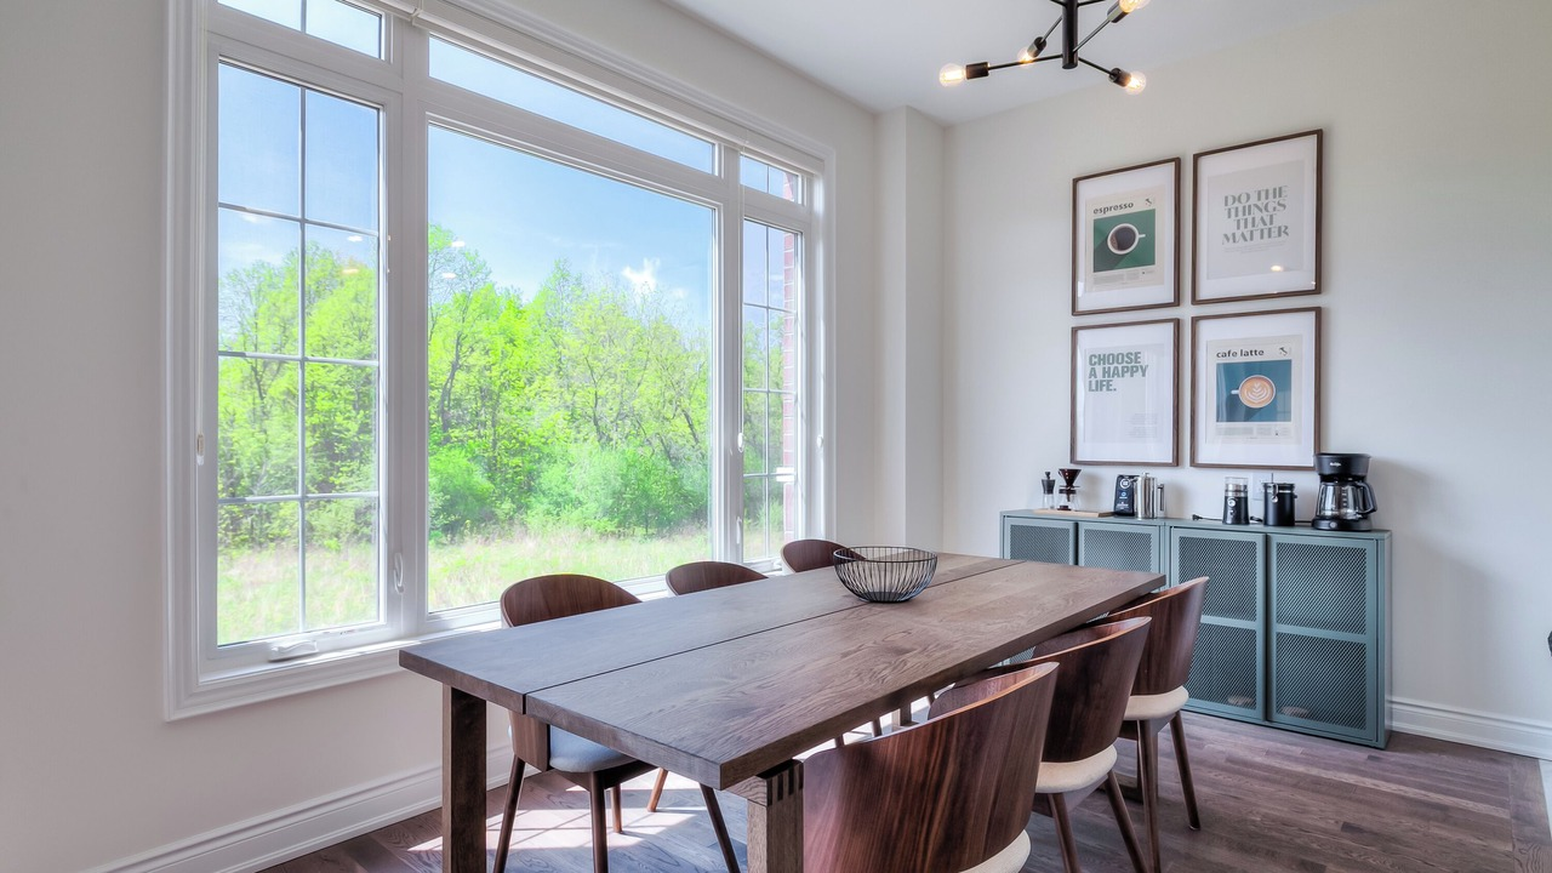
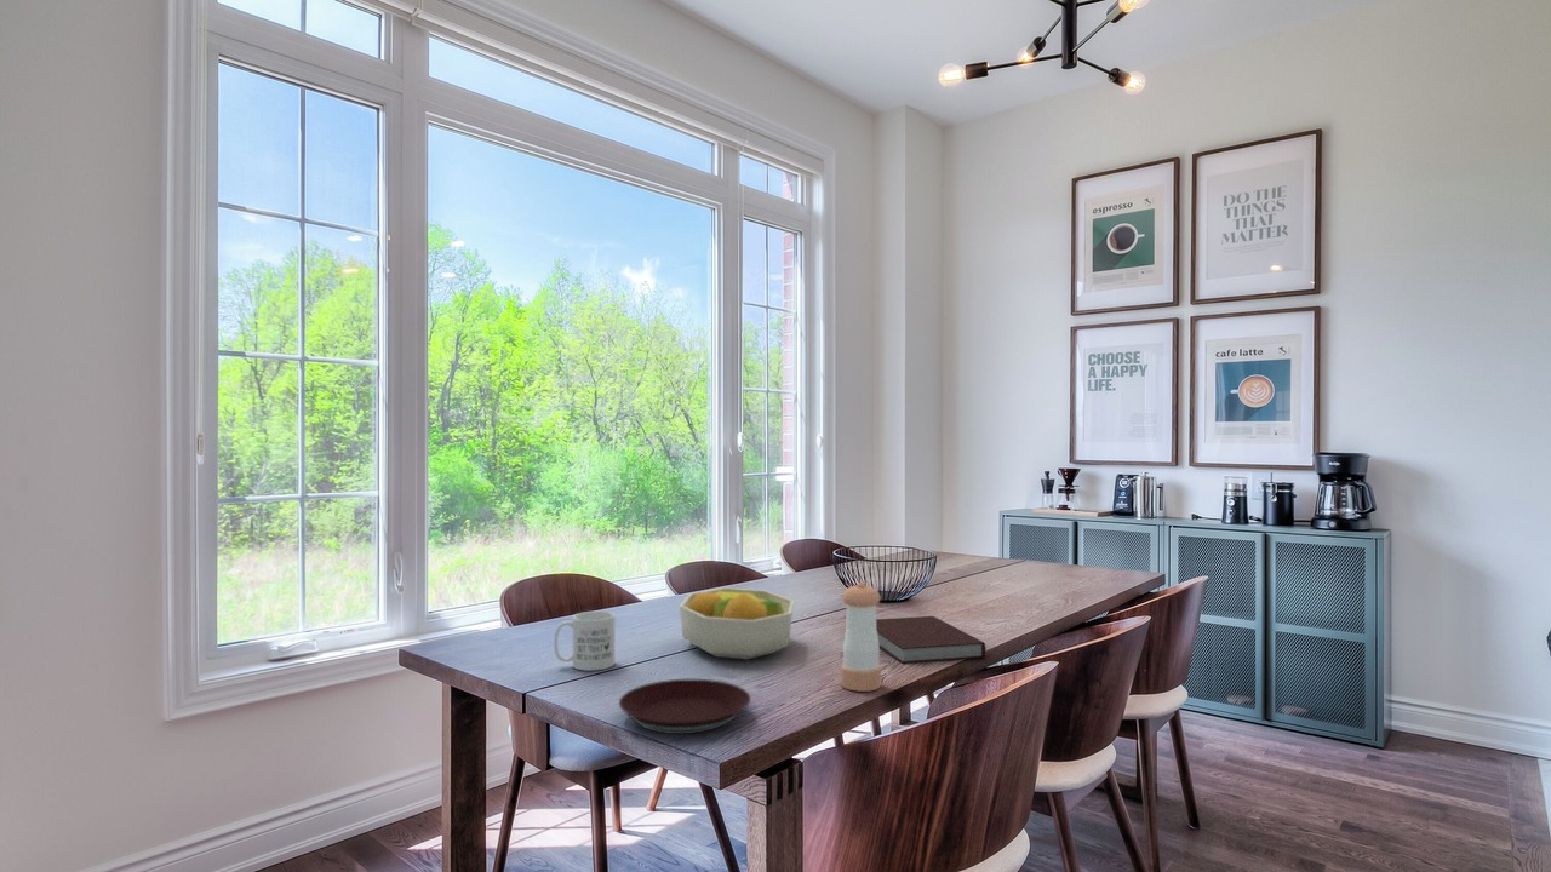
+ plate [618,678,751,735]
+ notebook [876,615,986,665]
+ fruit bowl [679,587,795,661]
+ pepper shaker [840,581,882,693]
+ mug [553,610,616,672]
